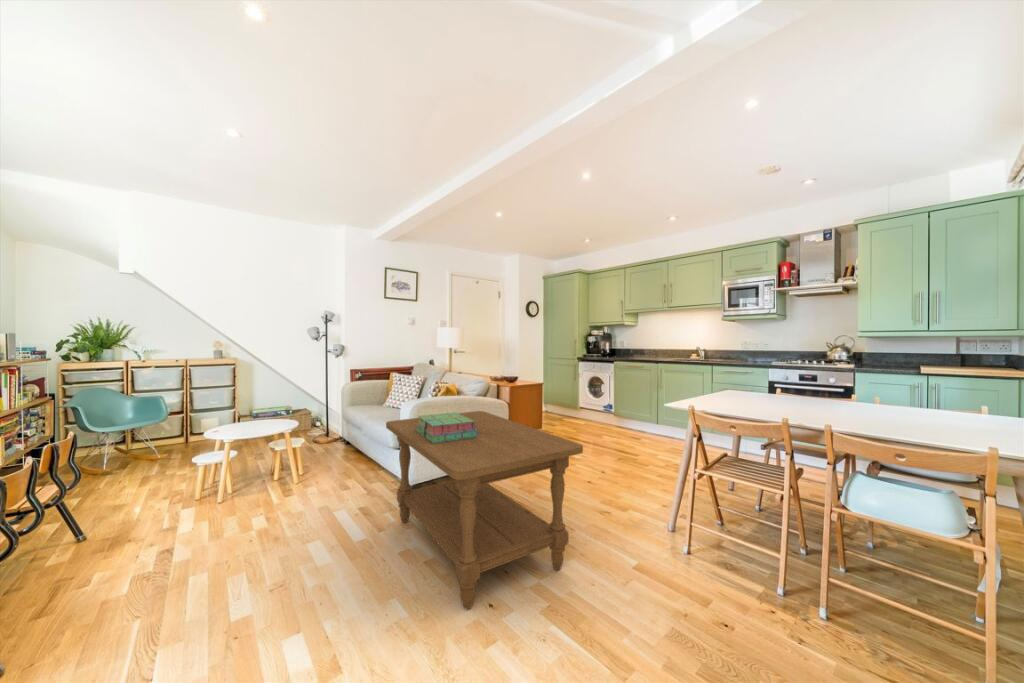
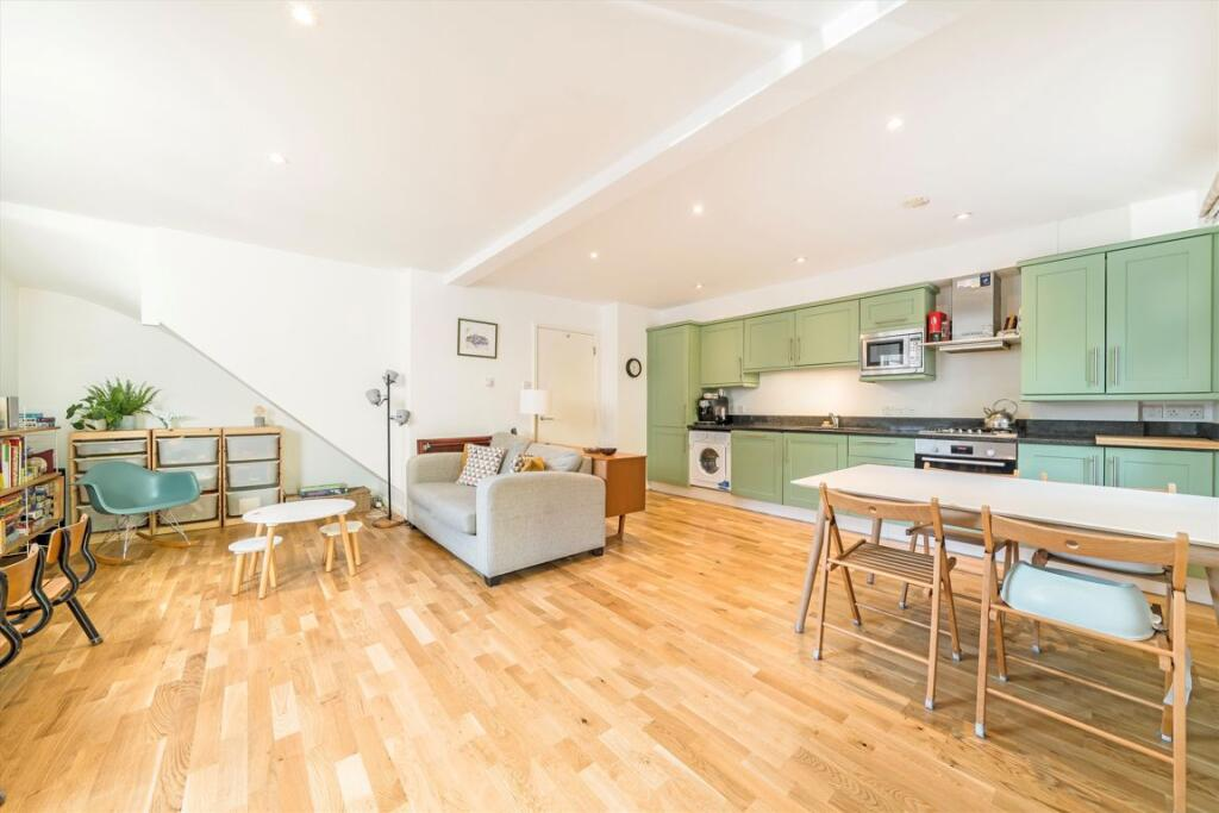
- coffee table [385,410,584,610]
- stack of books [415,411,478,443]
